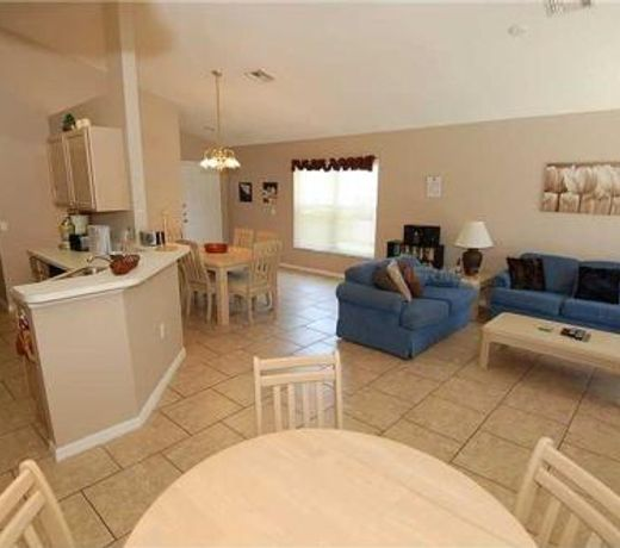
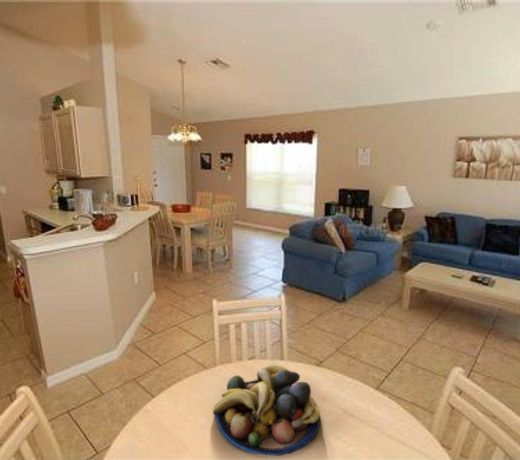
+ fruit bowl [212,364,321,457]
